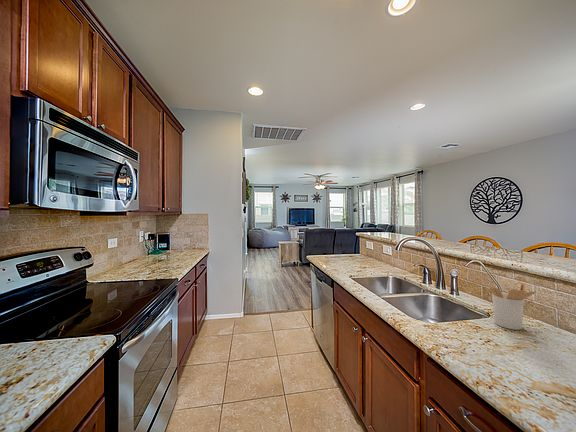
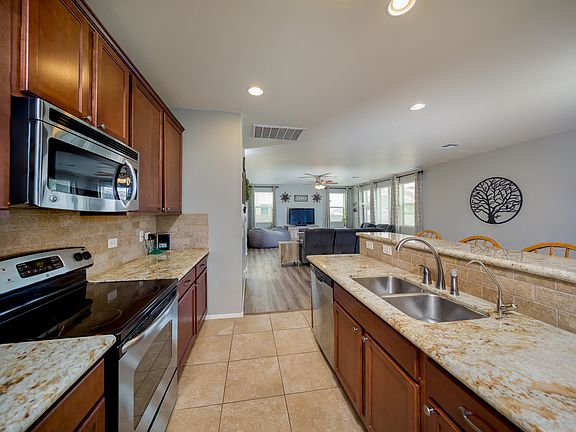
- utensil holder [489,282,536,331]
